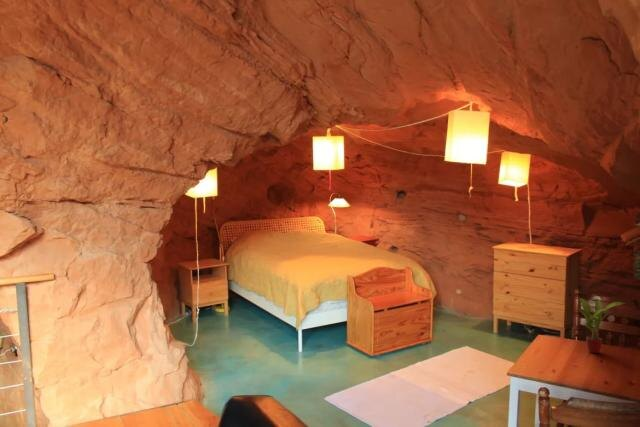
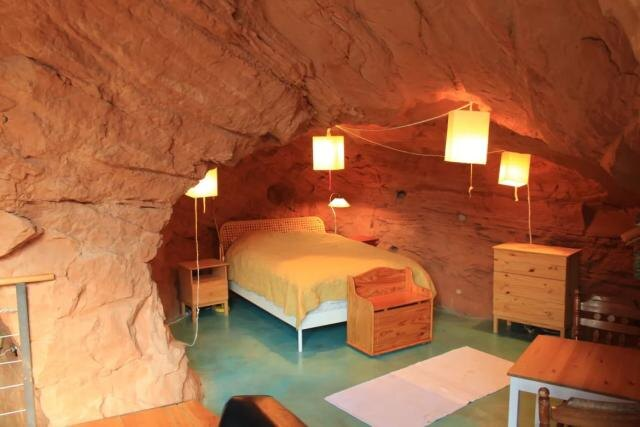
- potted plant [574,297,627,354]
